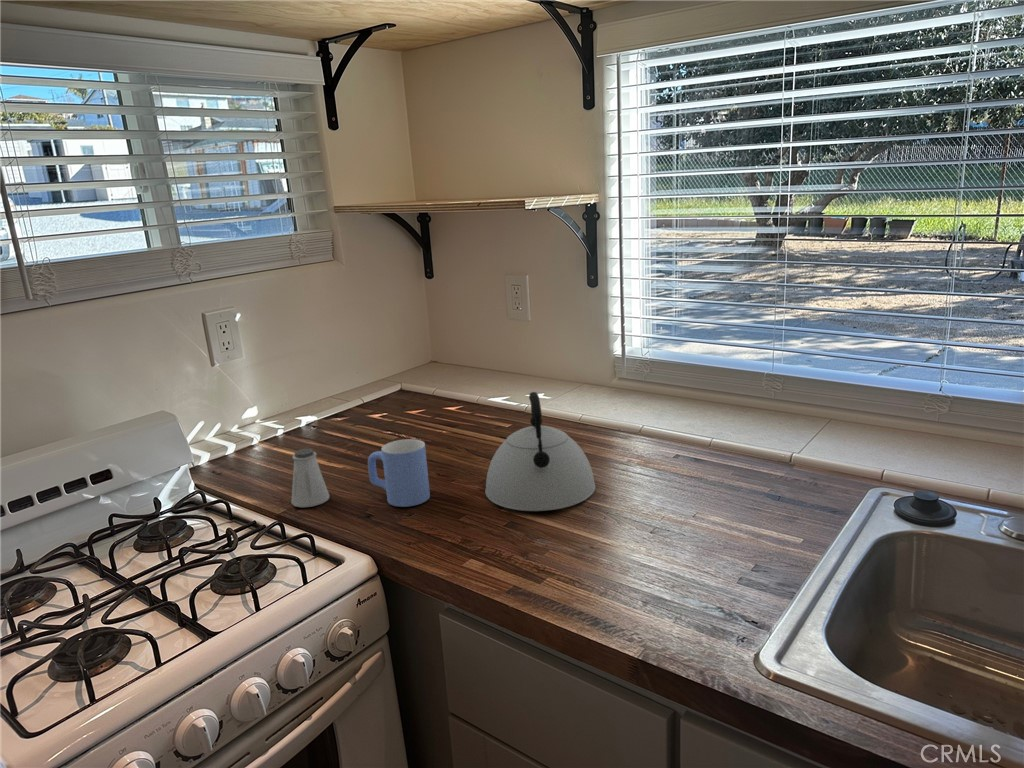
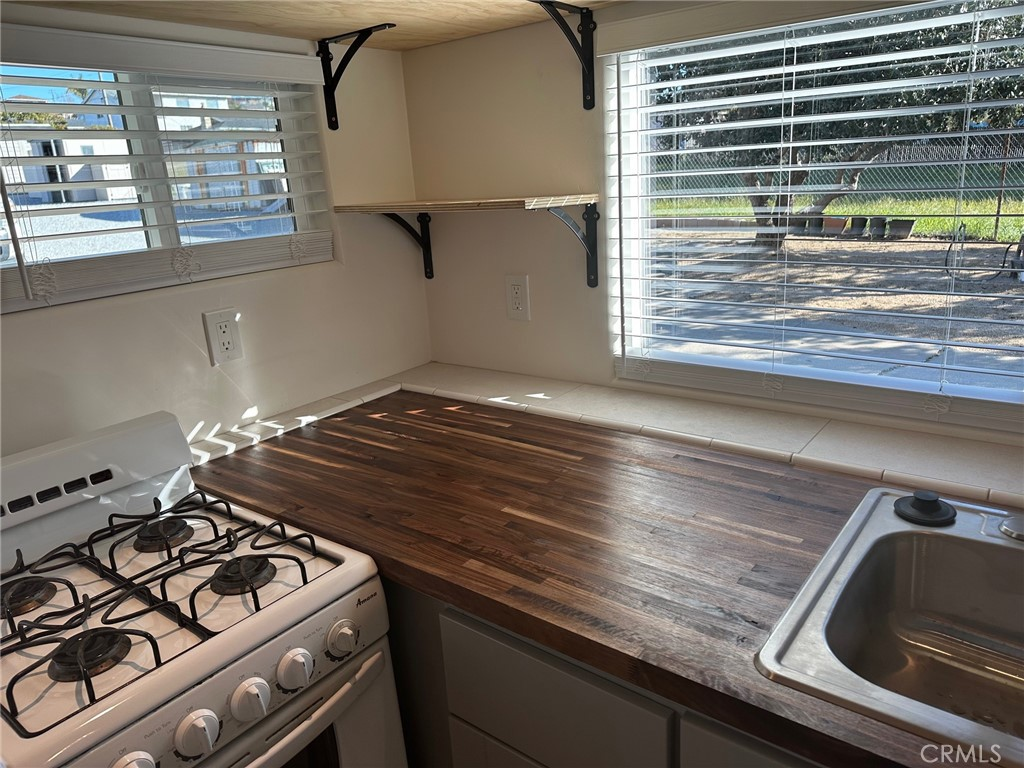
- saltshaker [290,448,331,508]
- mug [367,438,431,508]
- kettle [484,391,596,512]
